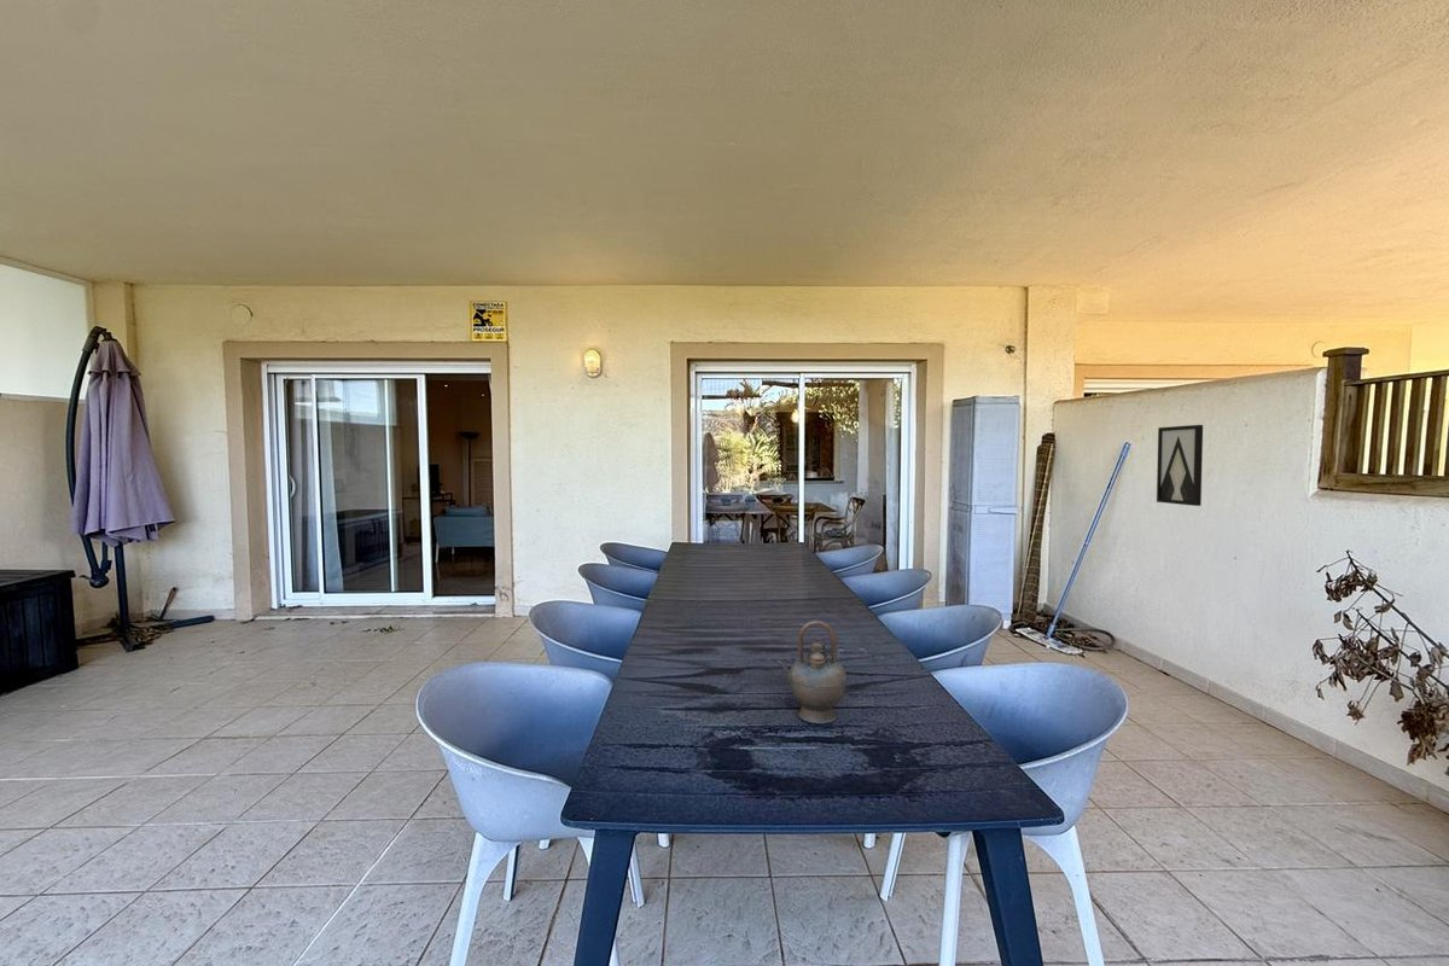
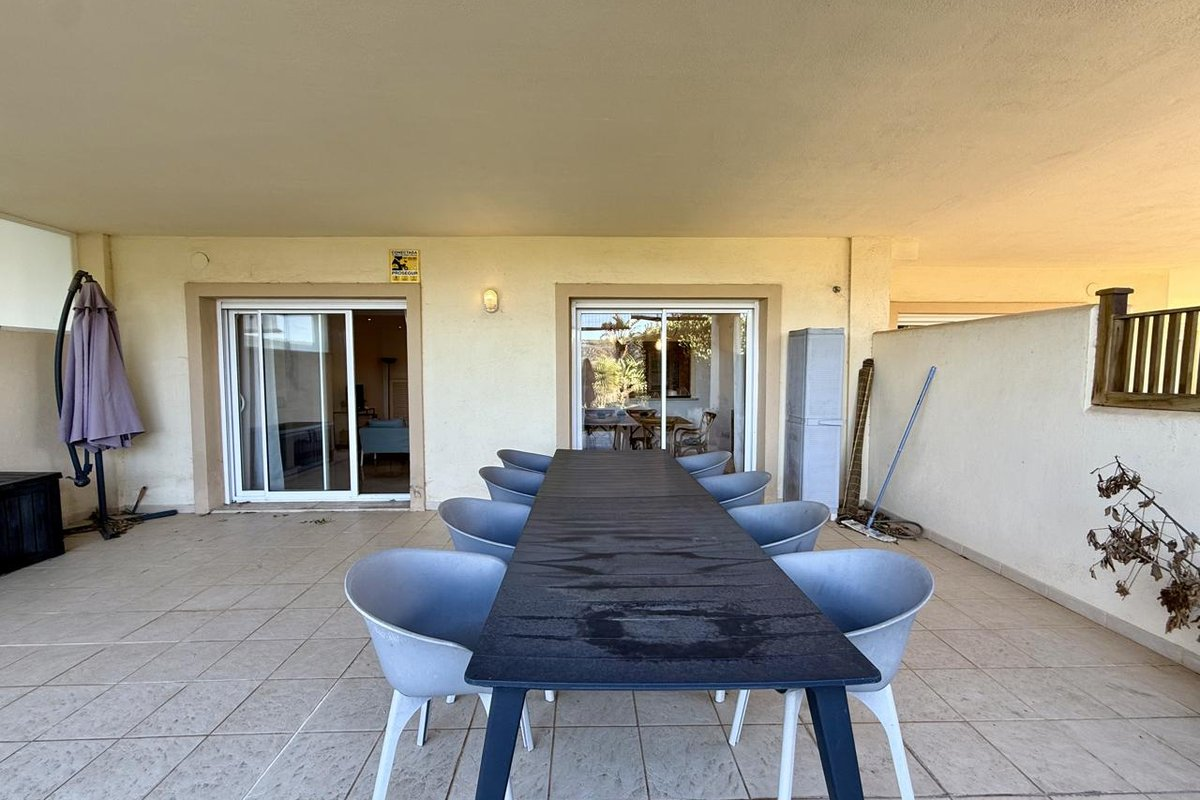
- wall art [1156,424,1204,507]
- teapot [775,619,848,724]
